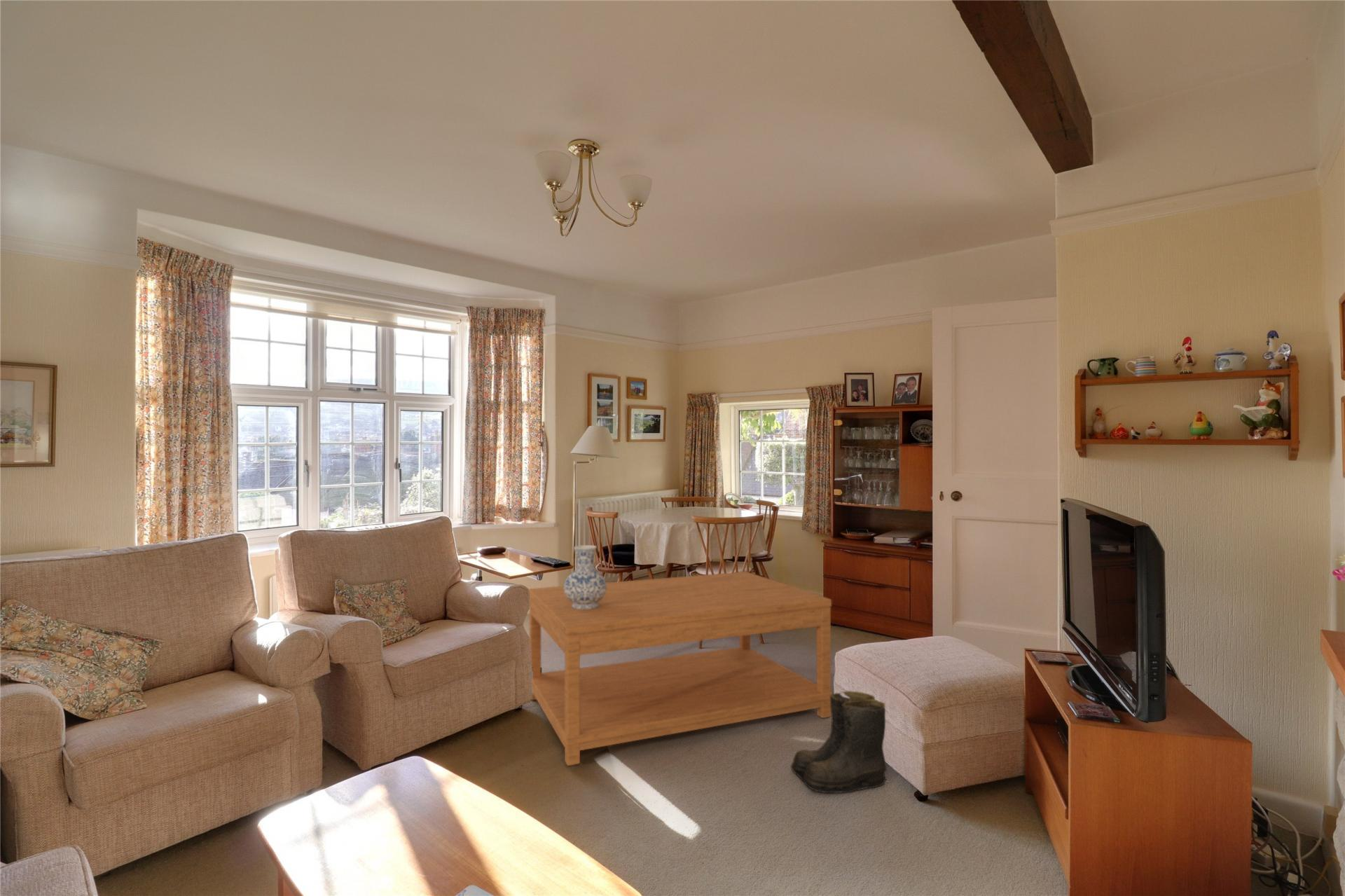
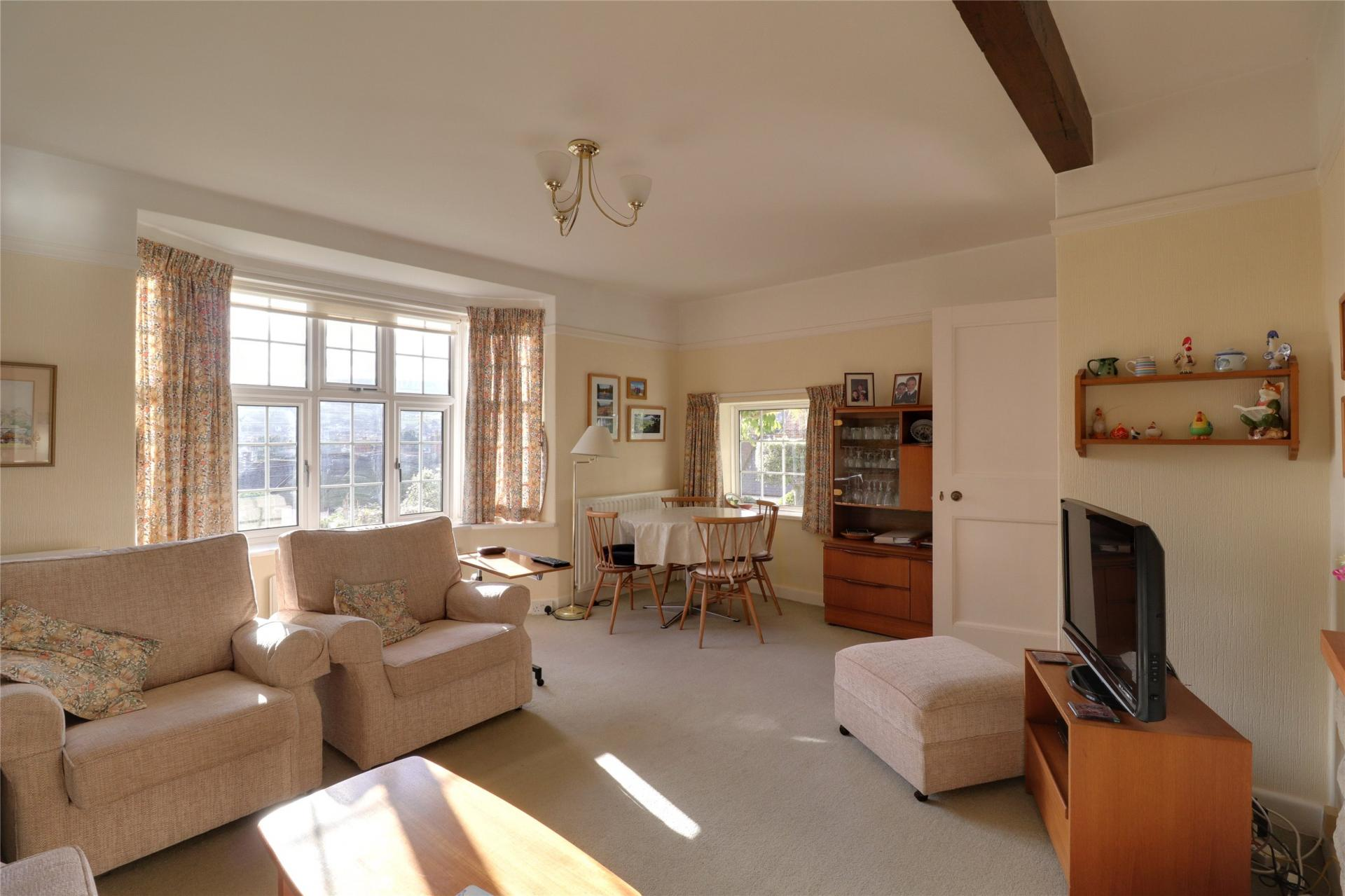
- vase [563,544,607,609]
- boots [790,690,889,794]
- coffee table [527,571,833,766]
